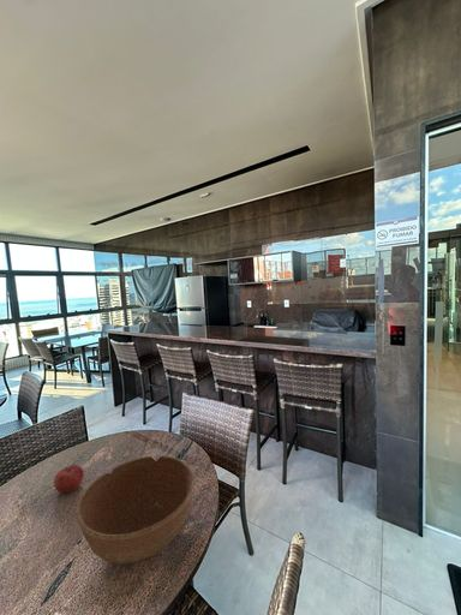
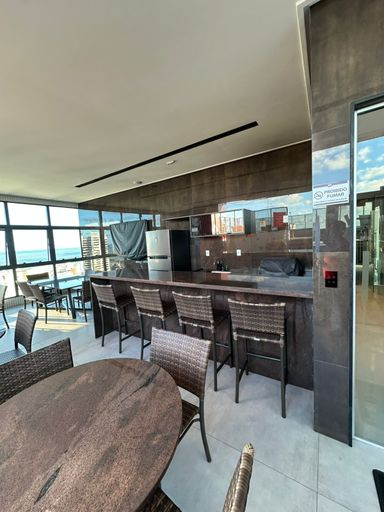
- bowl [74,454,196,566]
- fruit [53,464,85,495]
